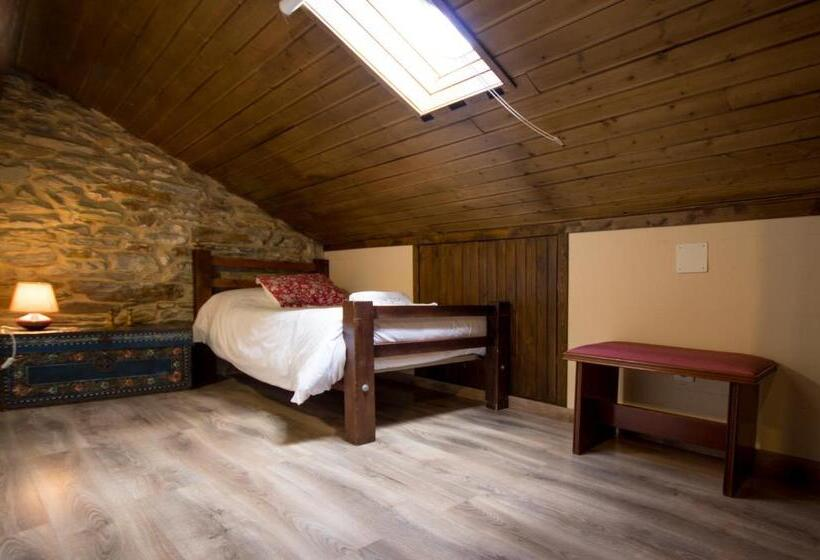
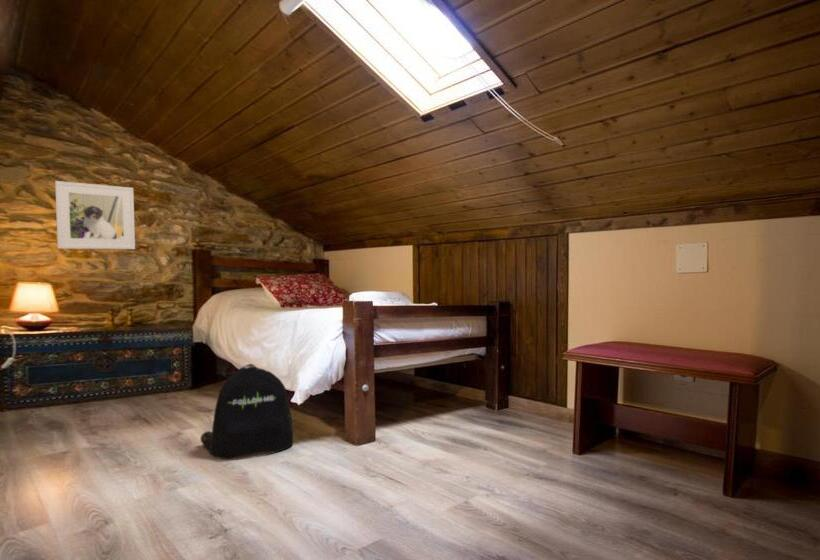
+ backpack [200,363,294,460]
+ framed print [54,180,136,250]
